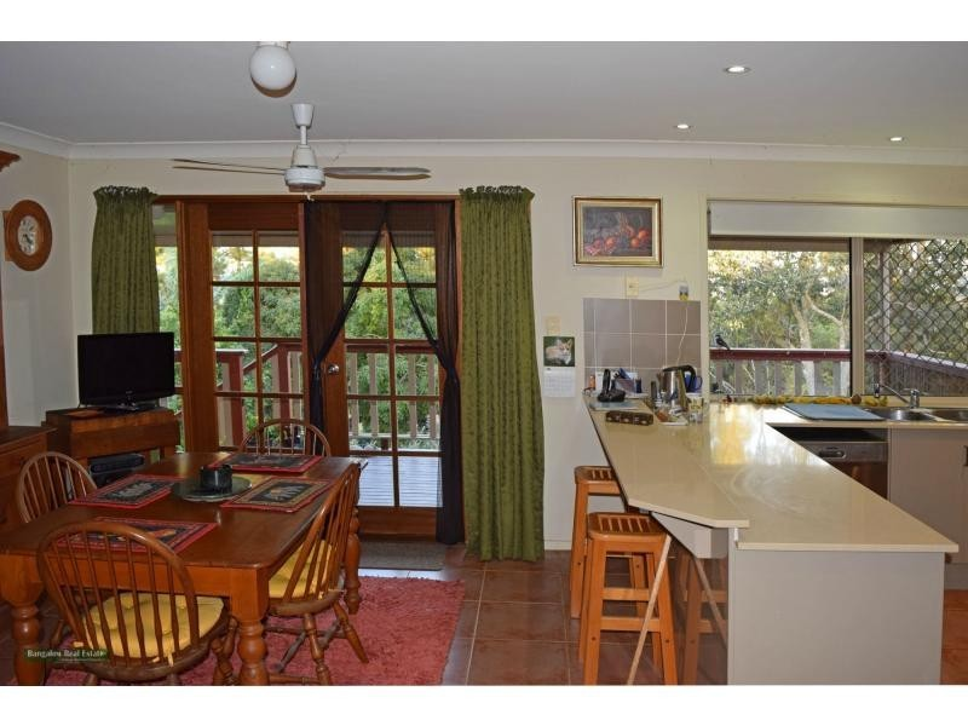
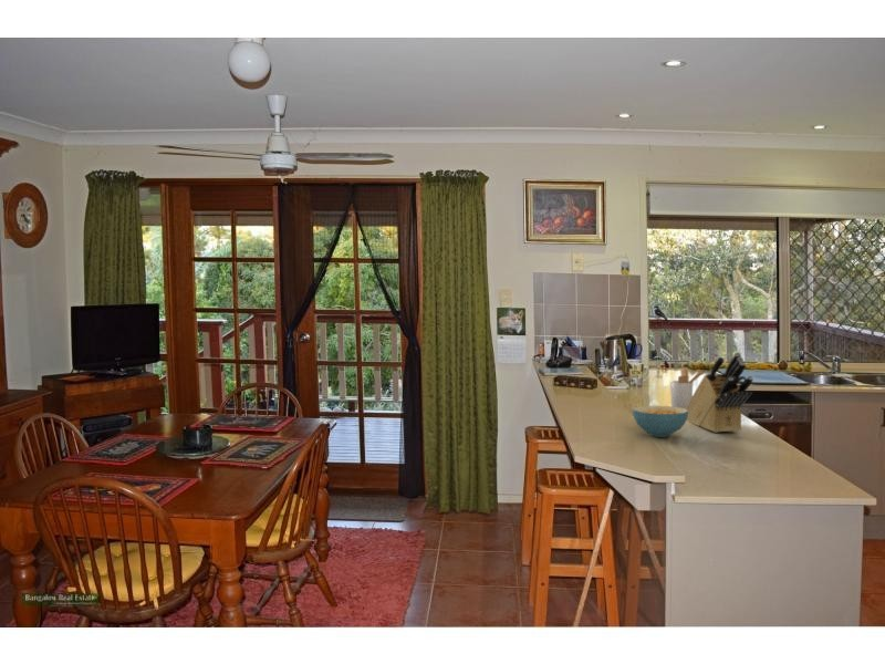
+ utensil holder [669,366,706,408]
+ knife block [685,351,754,434]
+ cereal bowl [631,405,688,438]
